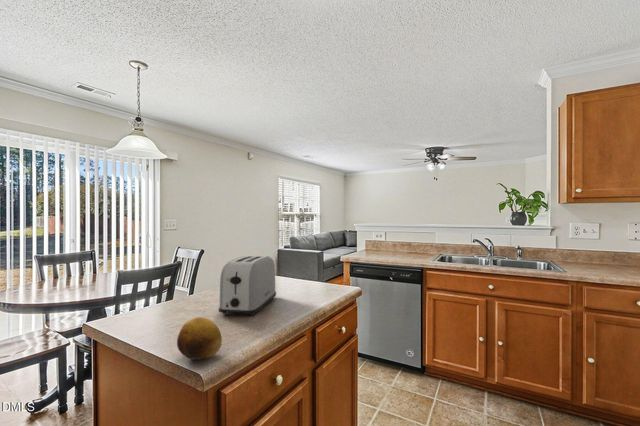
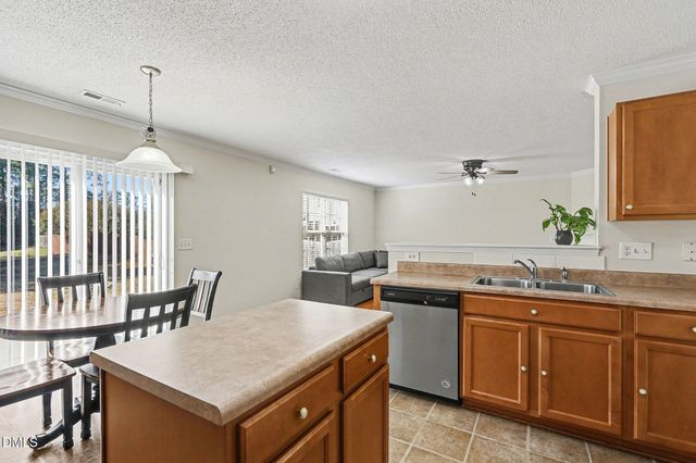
- toaster [218,255,277,317]
- fruit [176,316,223,361]
